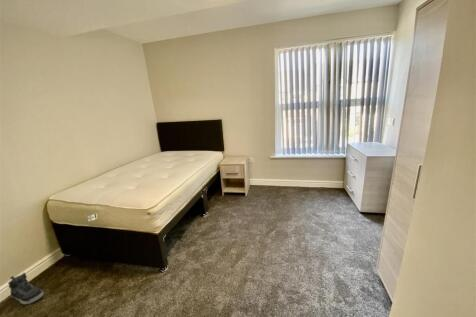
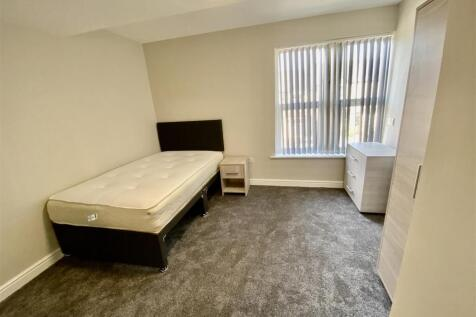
- sneaker [7,272,45,305]
